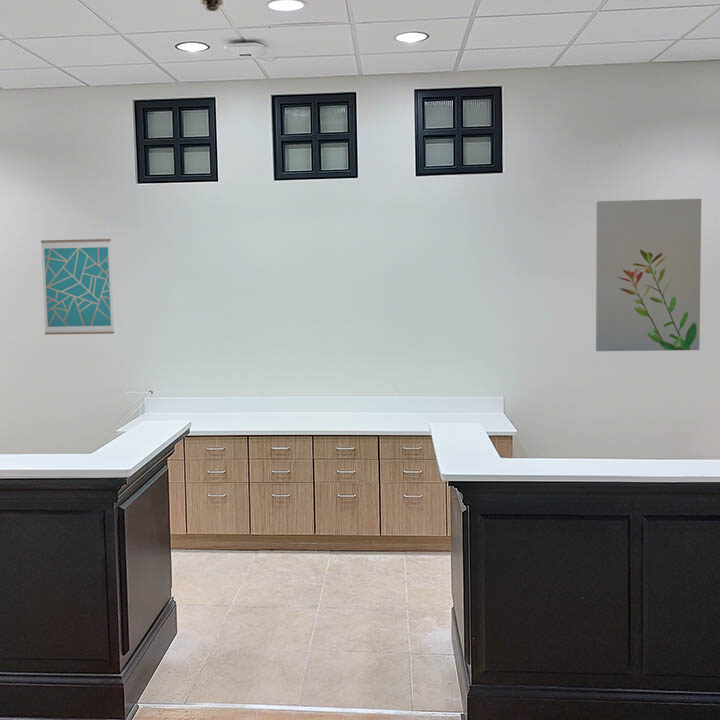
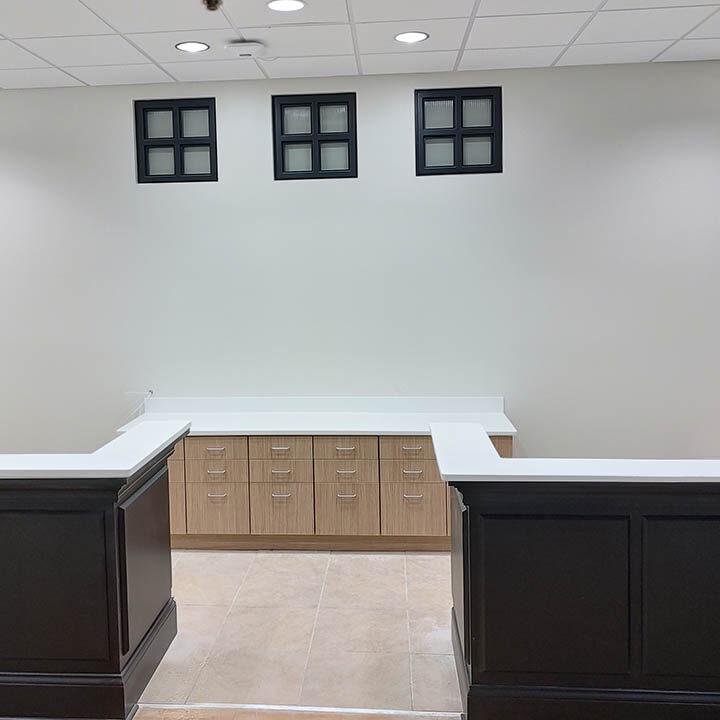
- wall art [595,198,702,352]
- wall art [40,238,115,336]
